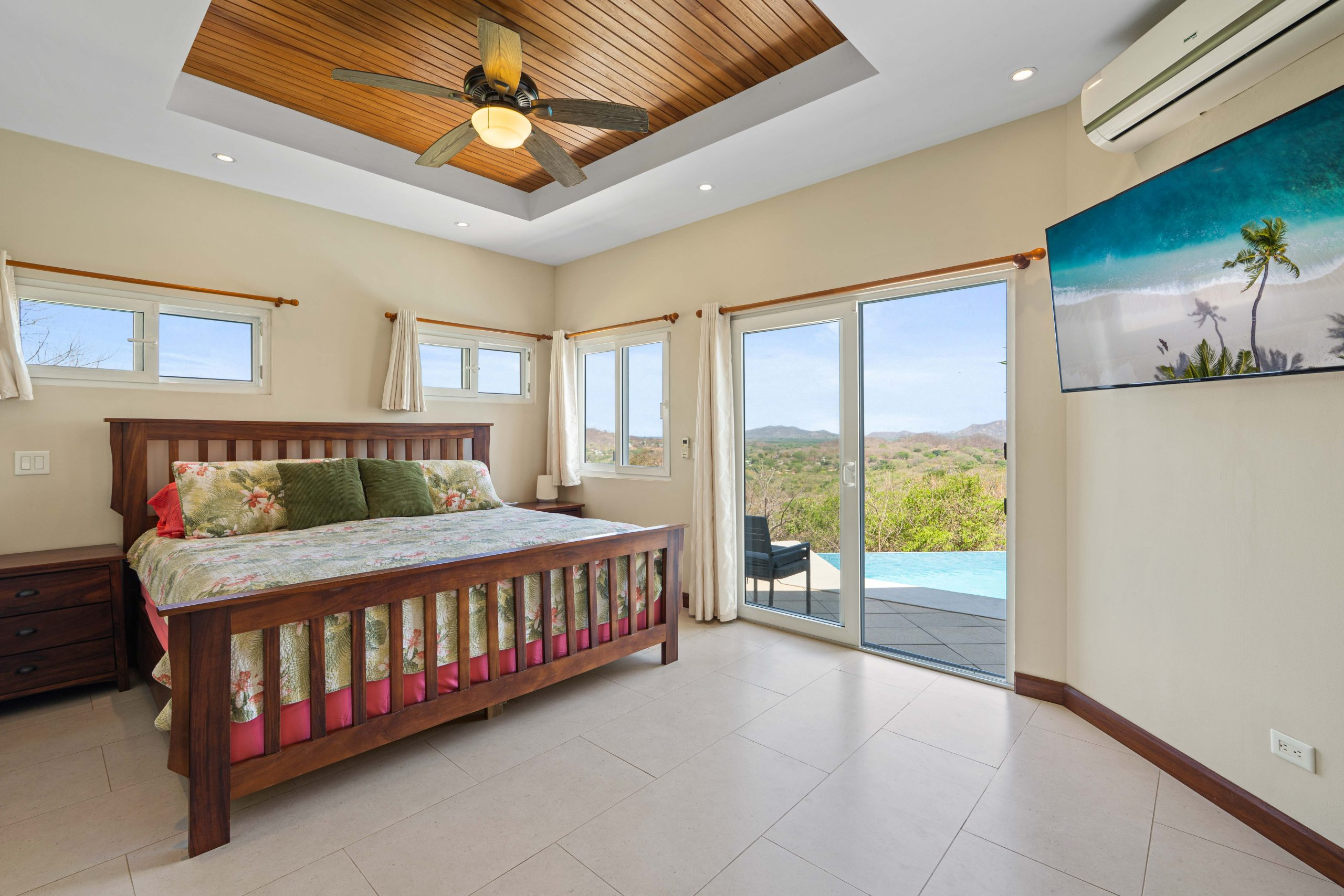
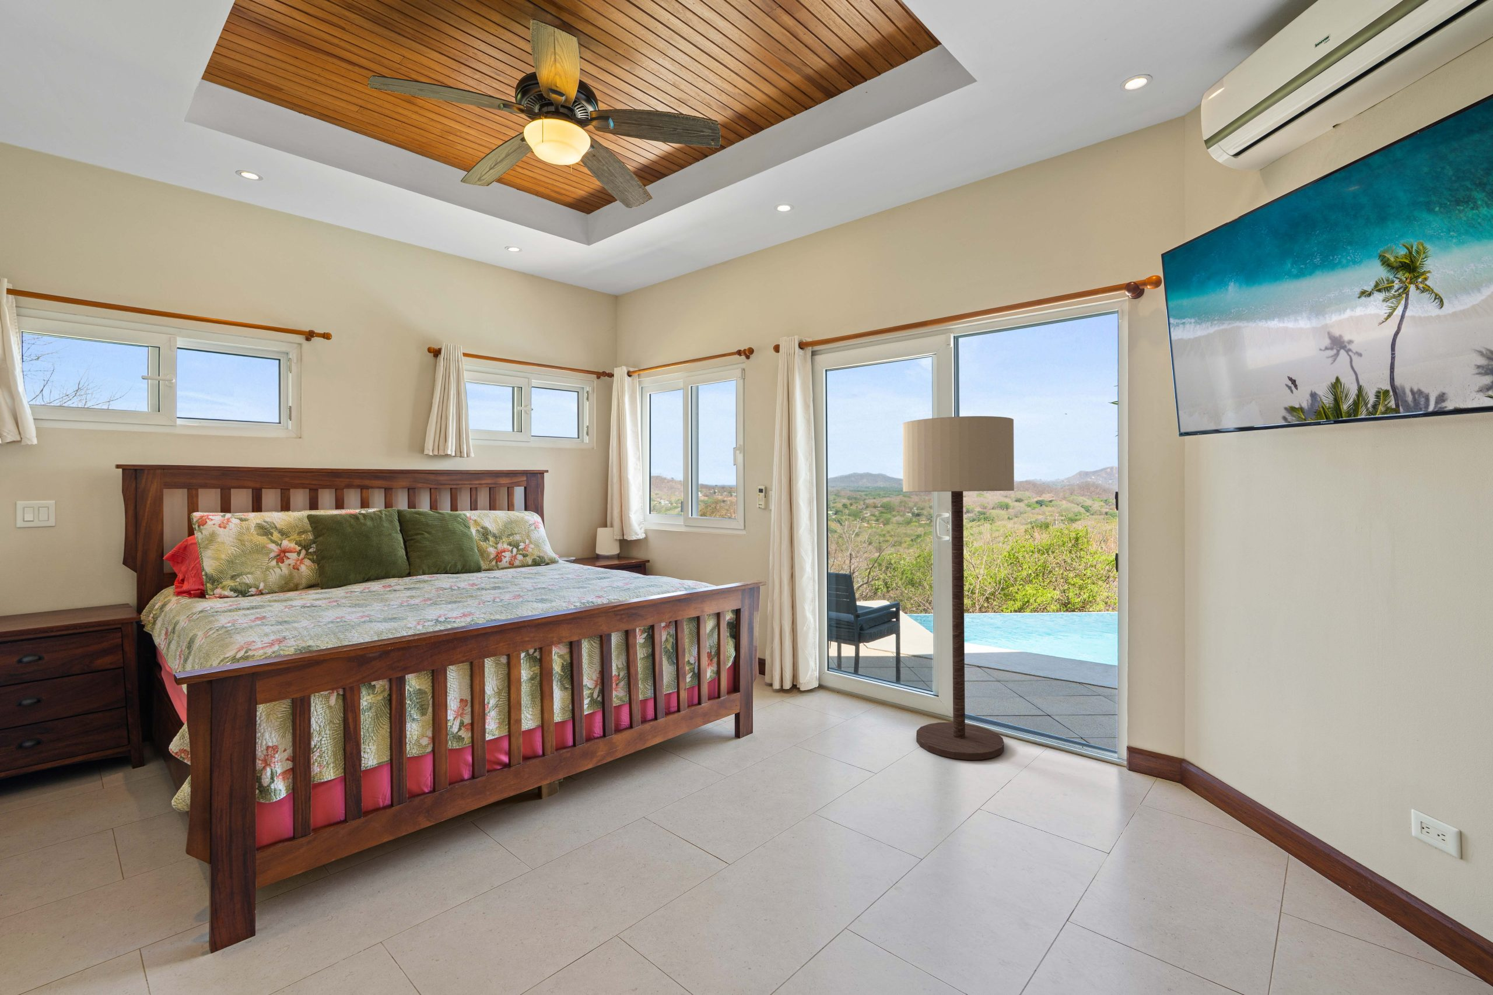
+ floor lamp [902,415,1014,761]
